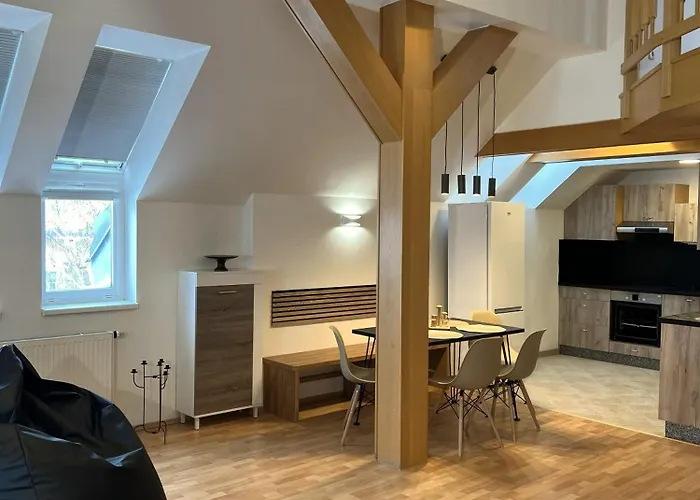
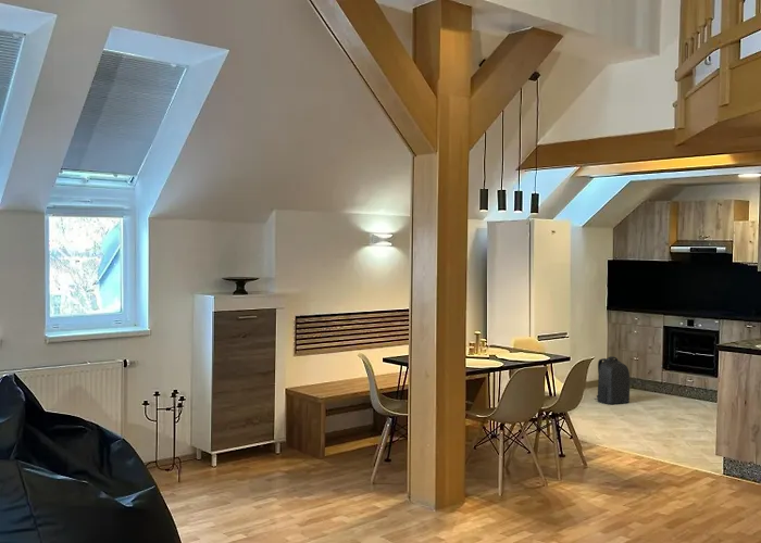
+ backpack [595,355,631,405]
